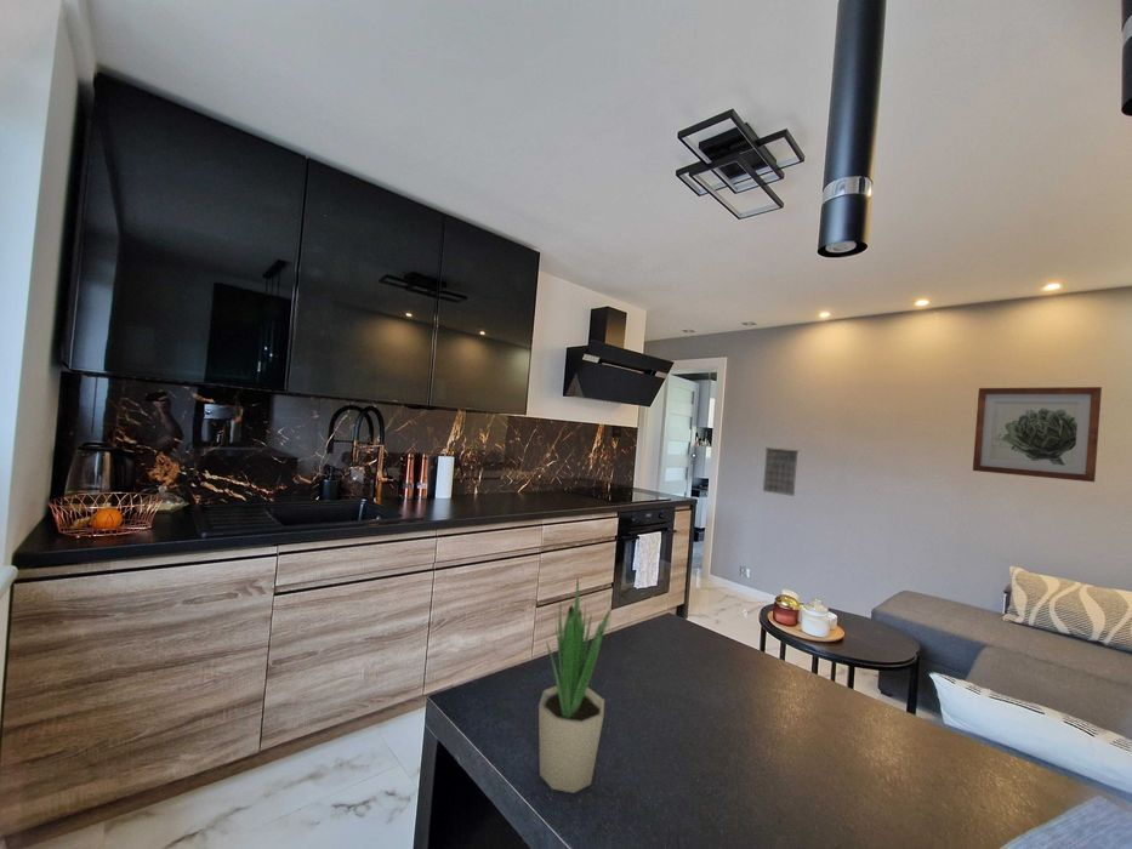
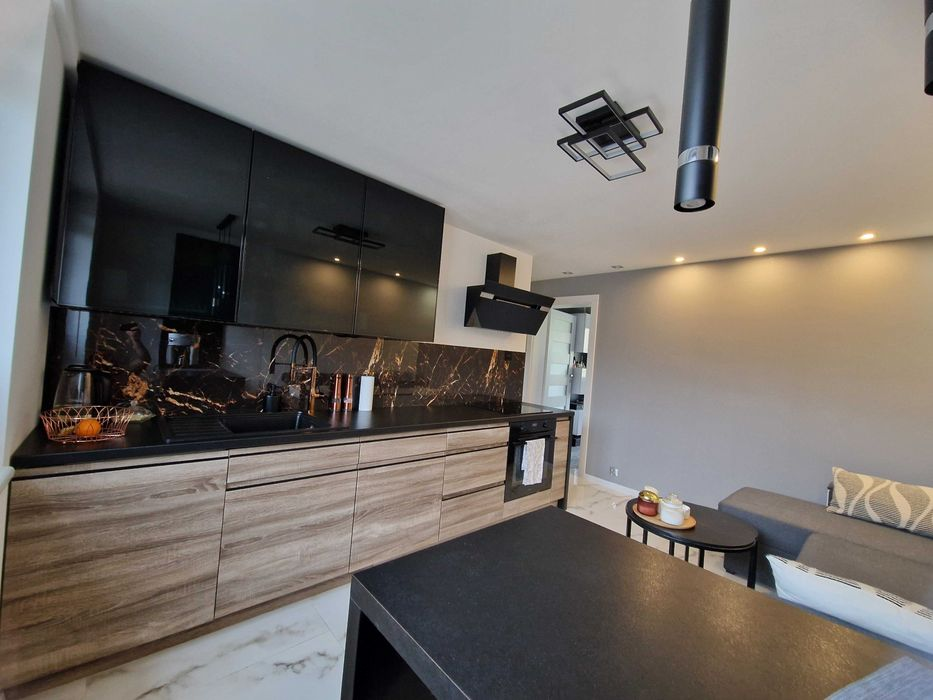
- potted plant [537,576,613,794]
- calendar [762,439,800,497]
- wall art [972,386,1103,483]
